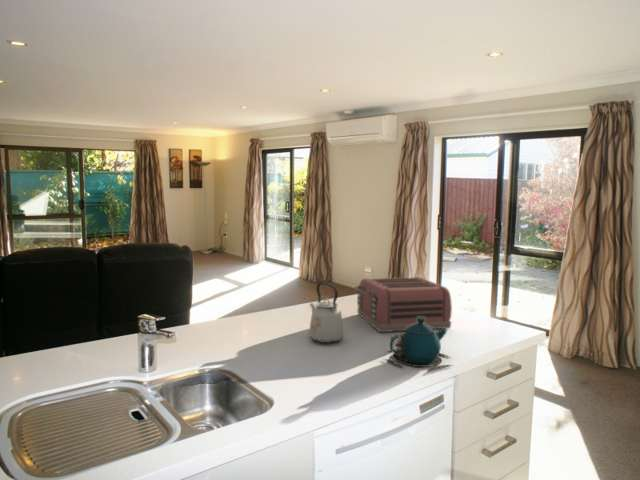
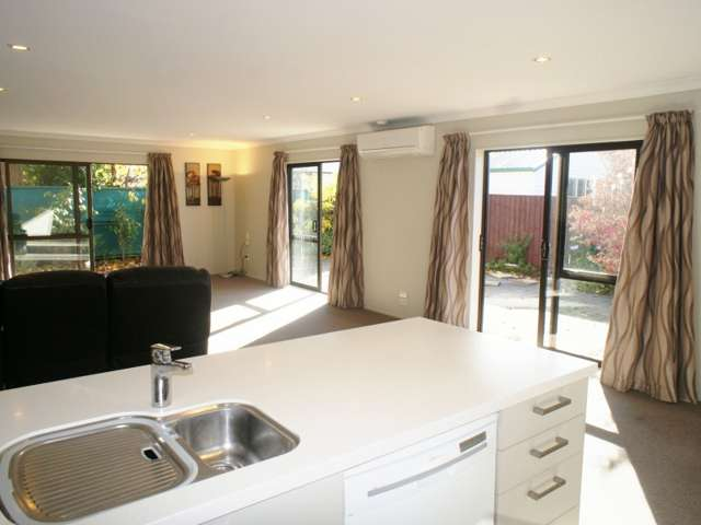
- teapot [383,317,454,373]
- kettle [308,281,344,344]
- toaster [354,276,453,333]
